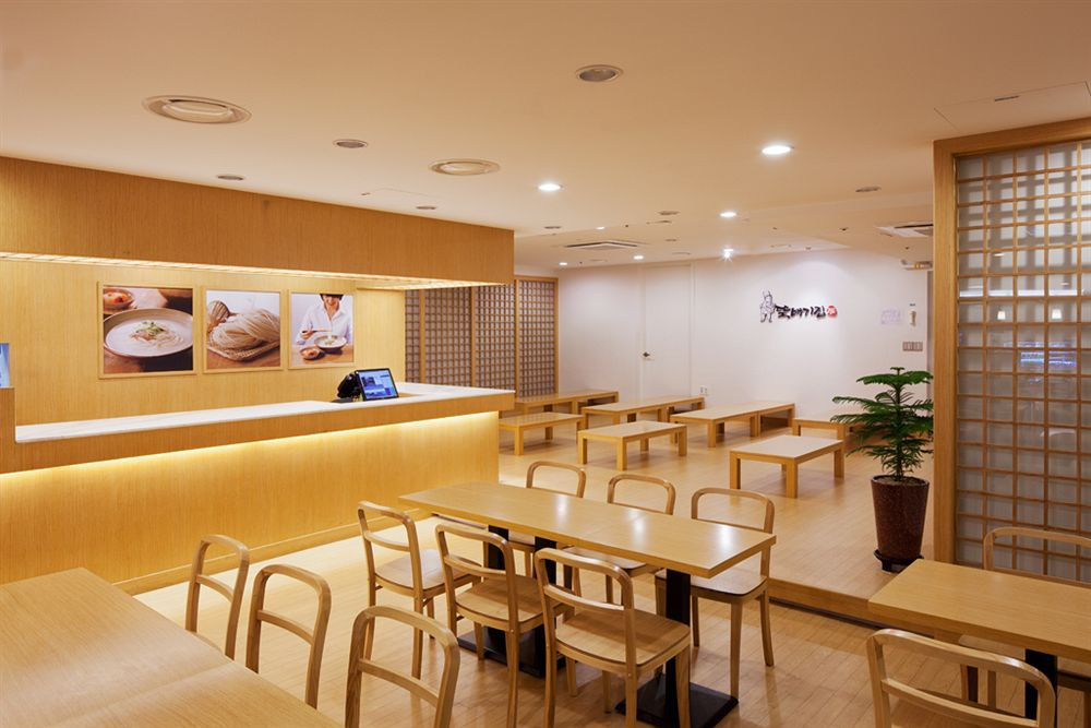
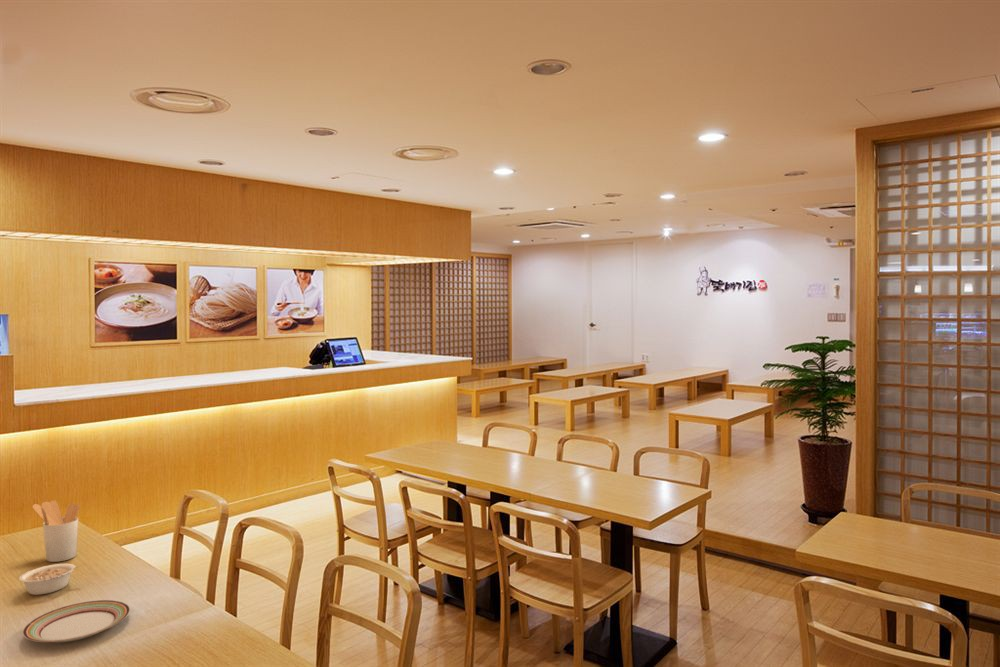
+ plate [22,599,131,643]
+ legume [18,562,87,596]
+ utensil holder [31,499,81,563]
